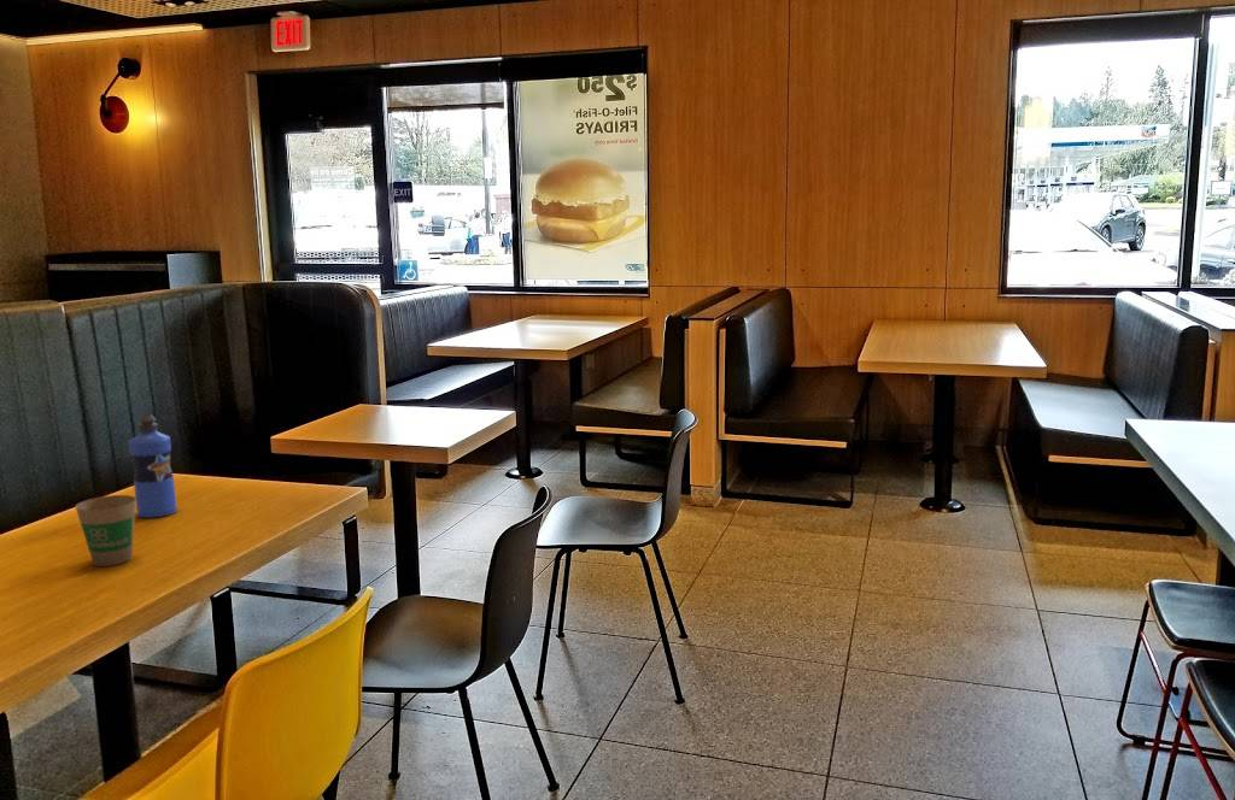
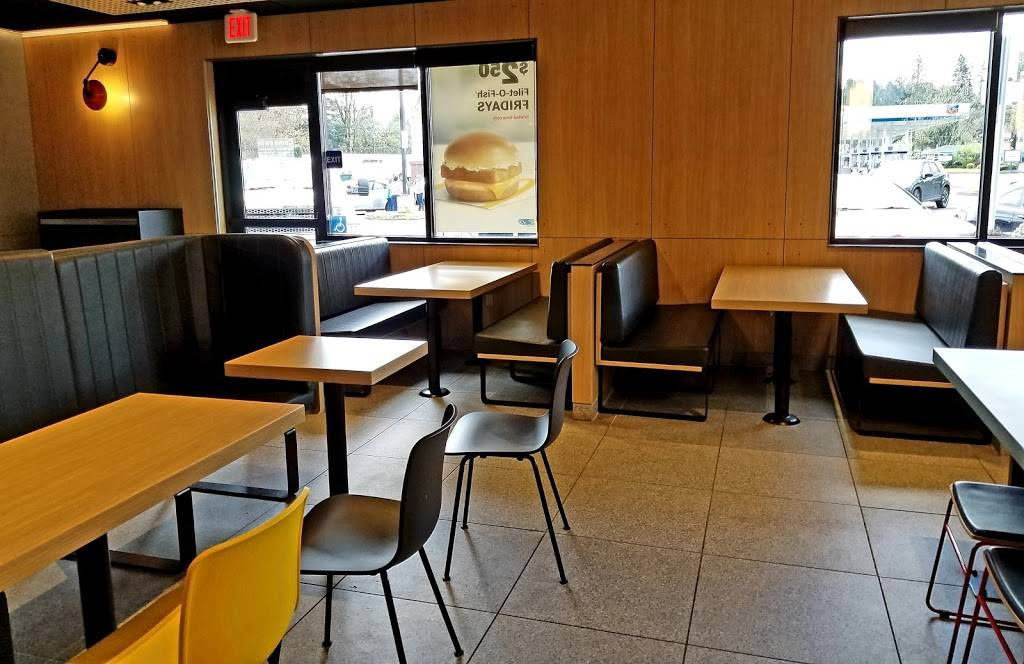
- water bottle [128,413,178,519]
- paper cup [75,494,136,567]
